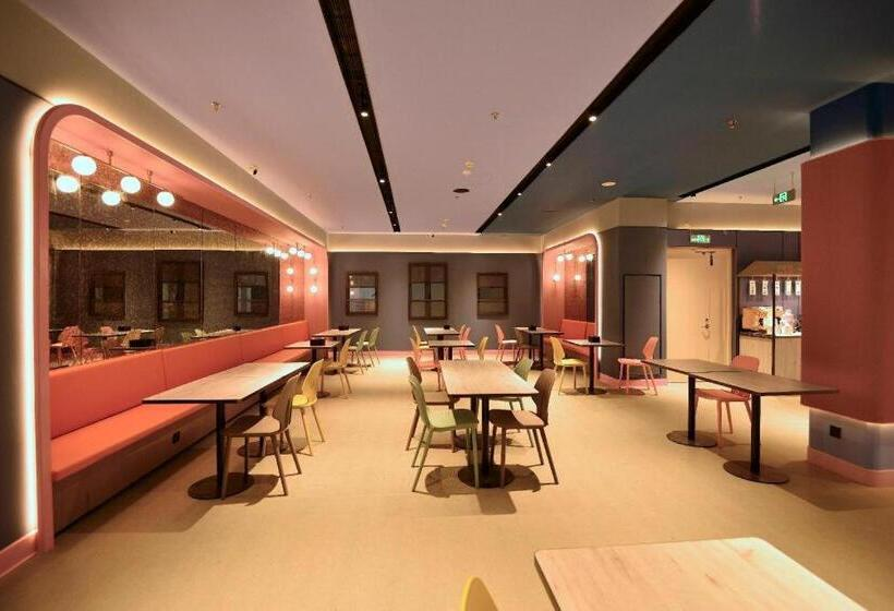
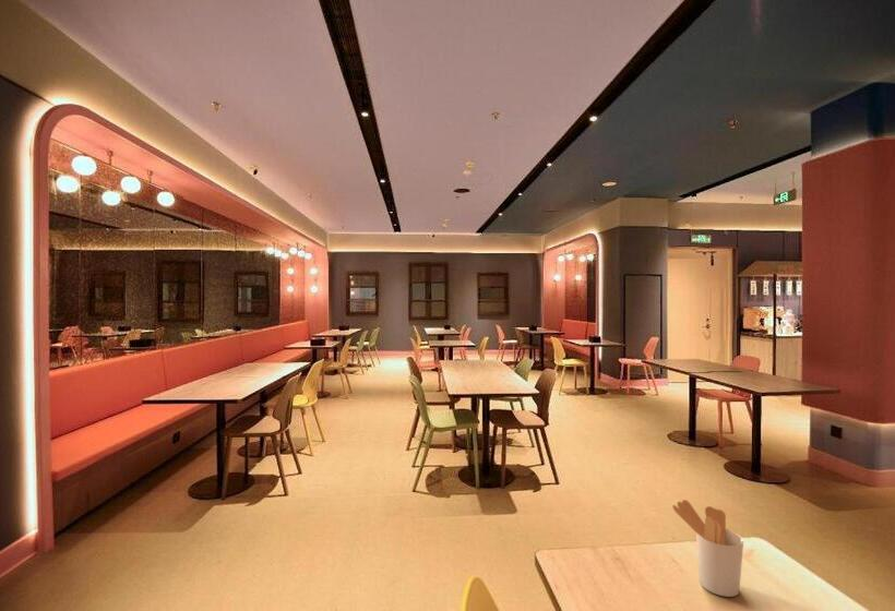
+ utensil holder [671,499,744,598]
